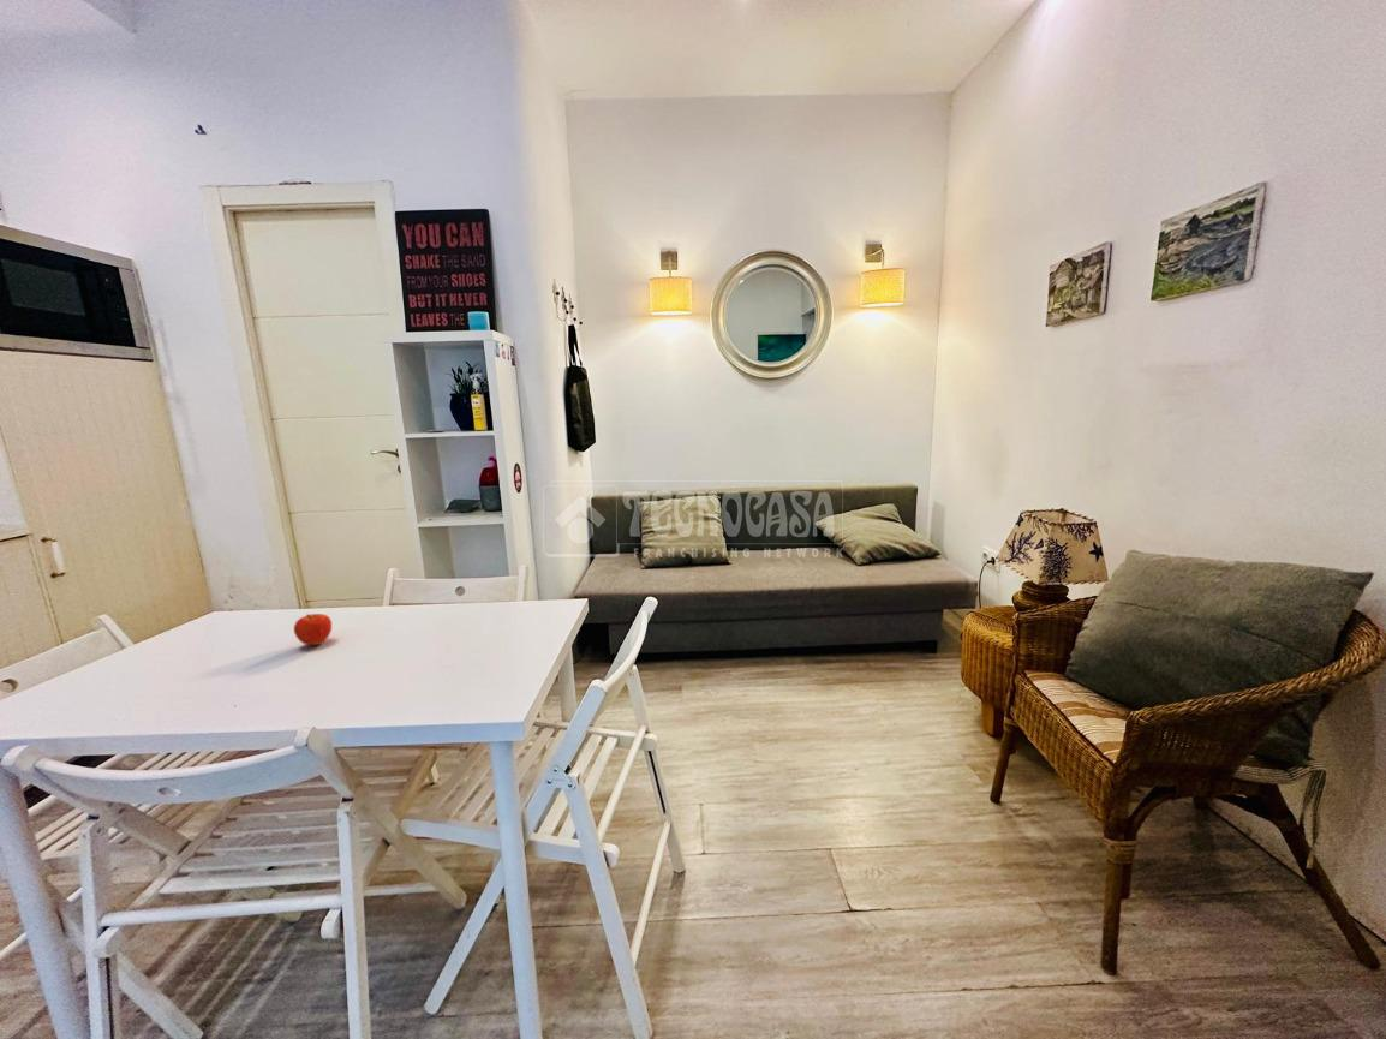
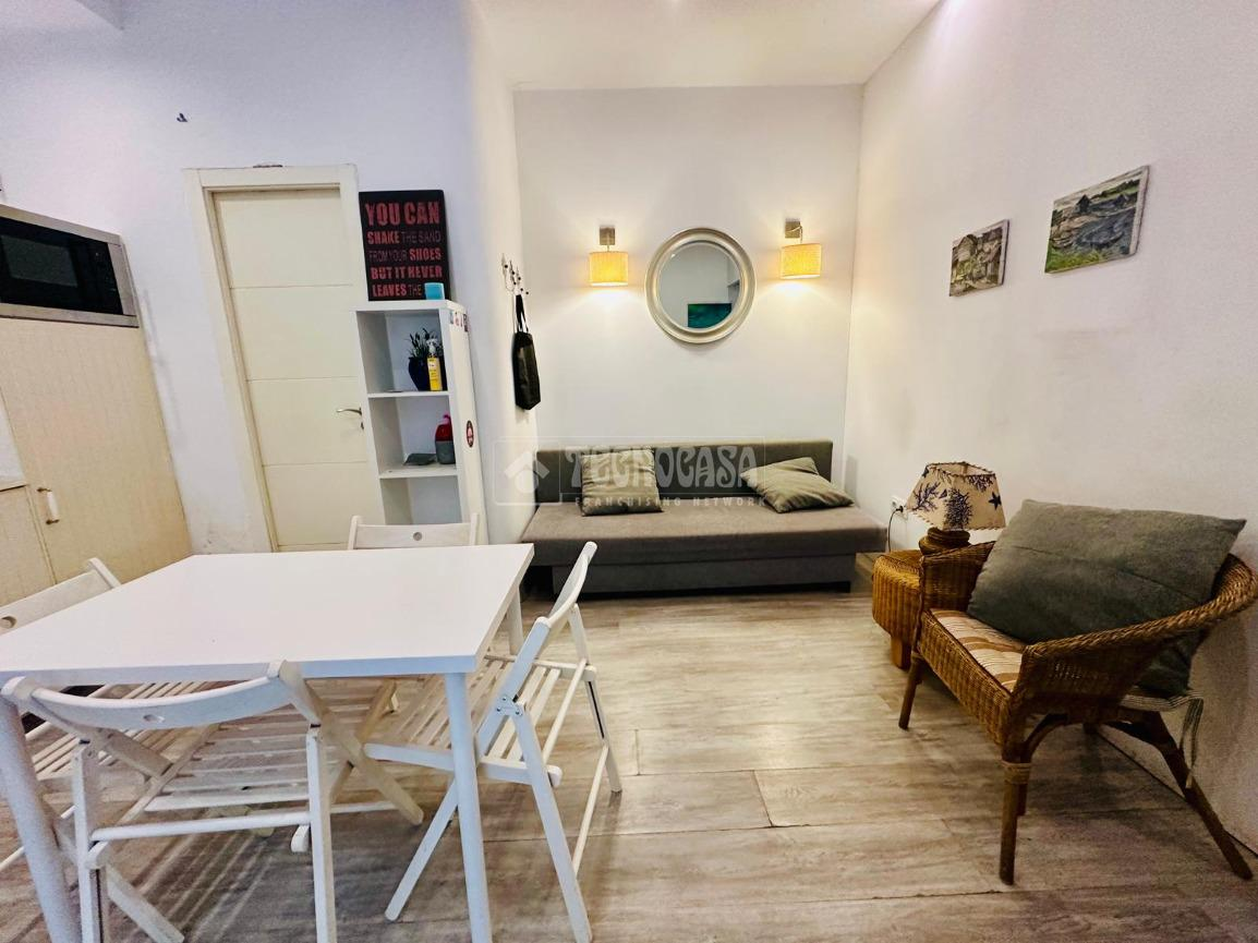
- fruit [293,613,333,646]
